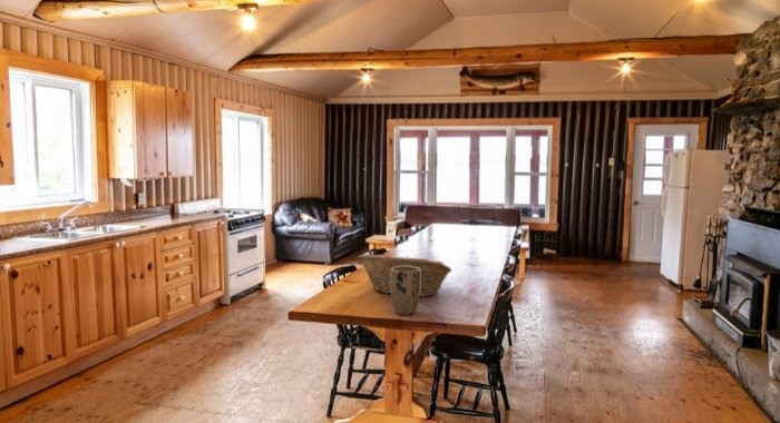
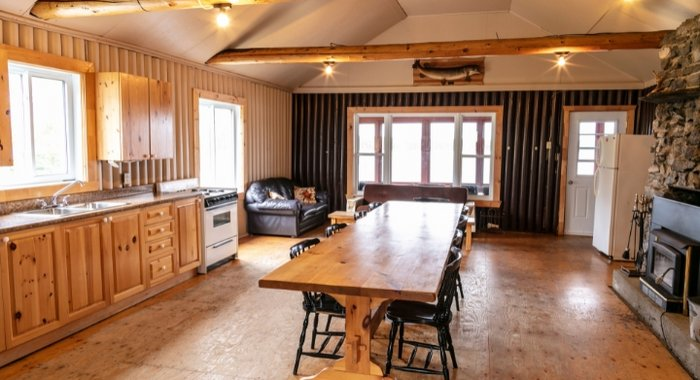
- fruit basket [358,253,454,297]
- plant pot [390,266,420,316]
